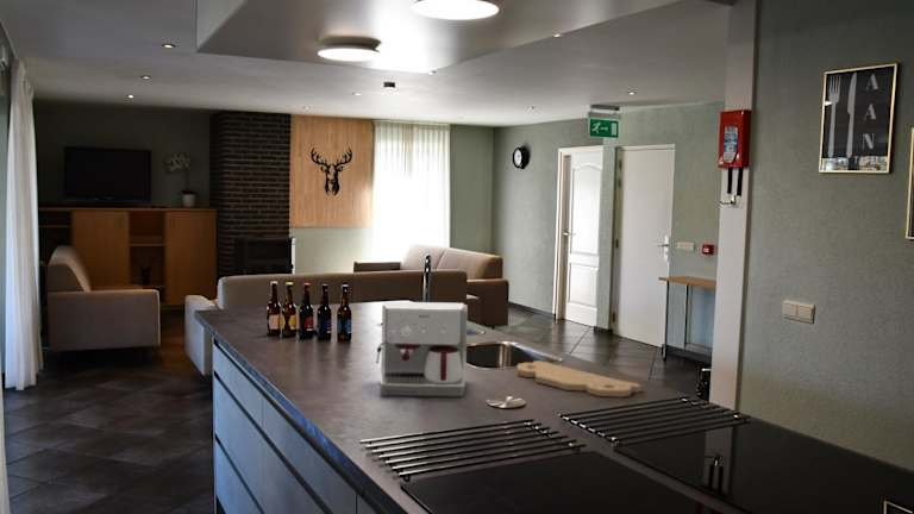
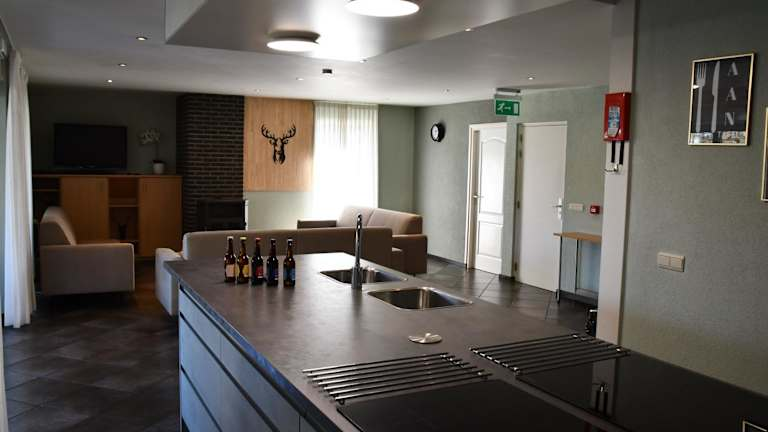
- cutting board [517,359,641,399]
- coffee maker [375,301,469,399]
